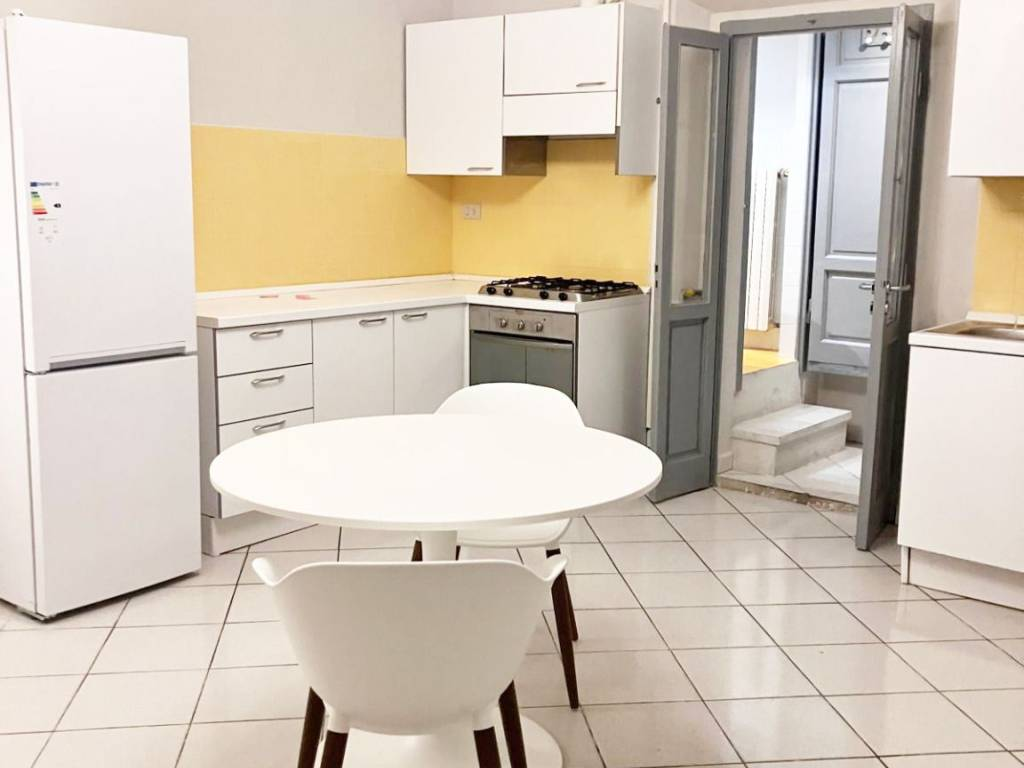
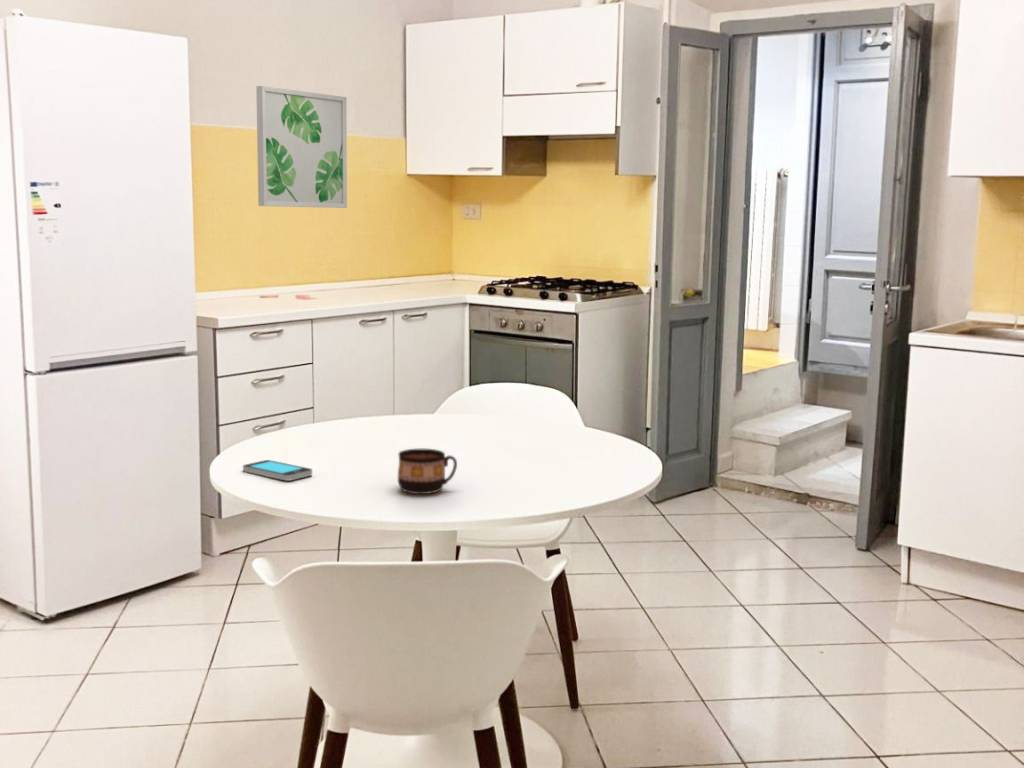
+ smartphone [242,459,313,482]
+ cup [397,448,458,495]
+ wall art [255,85,348,209]
